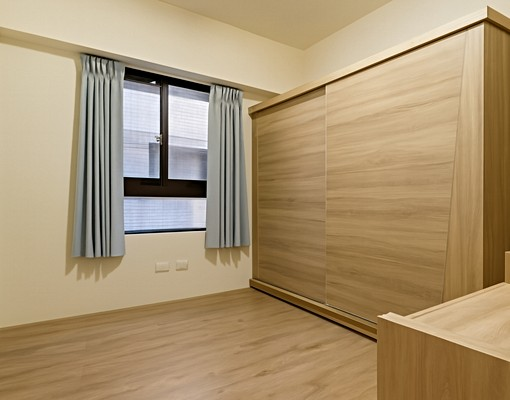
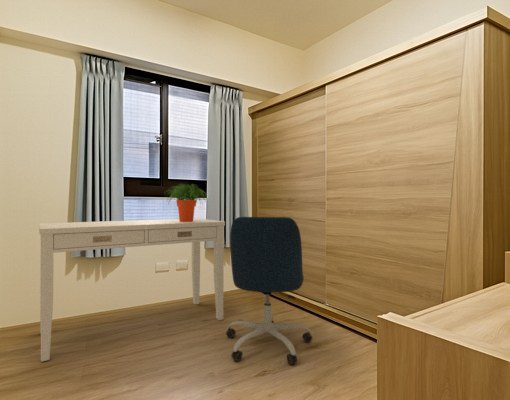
+ potted plant [165,182,208,222]
+ office chair [225,216,313,366]
+ desk [38,217,226,363]
